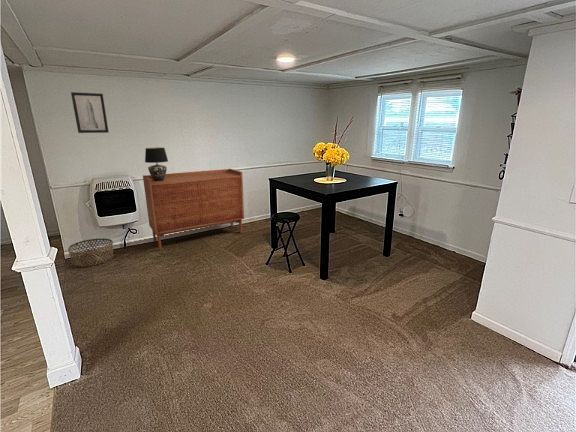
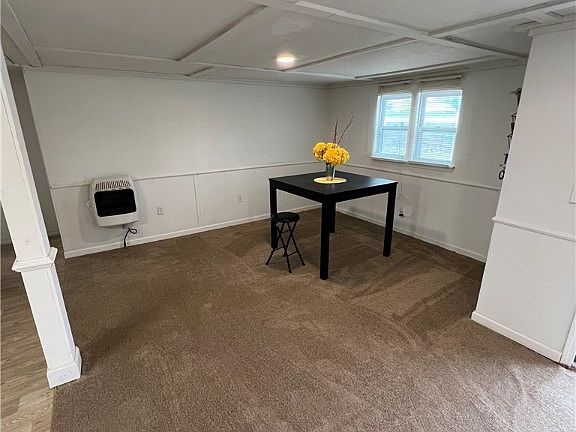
- sideboard [142,168,245,251]
- table lamp [144,147,169,181]
- wall art [70,91,110,134]
- basket [67,237,115,268]
